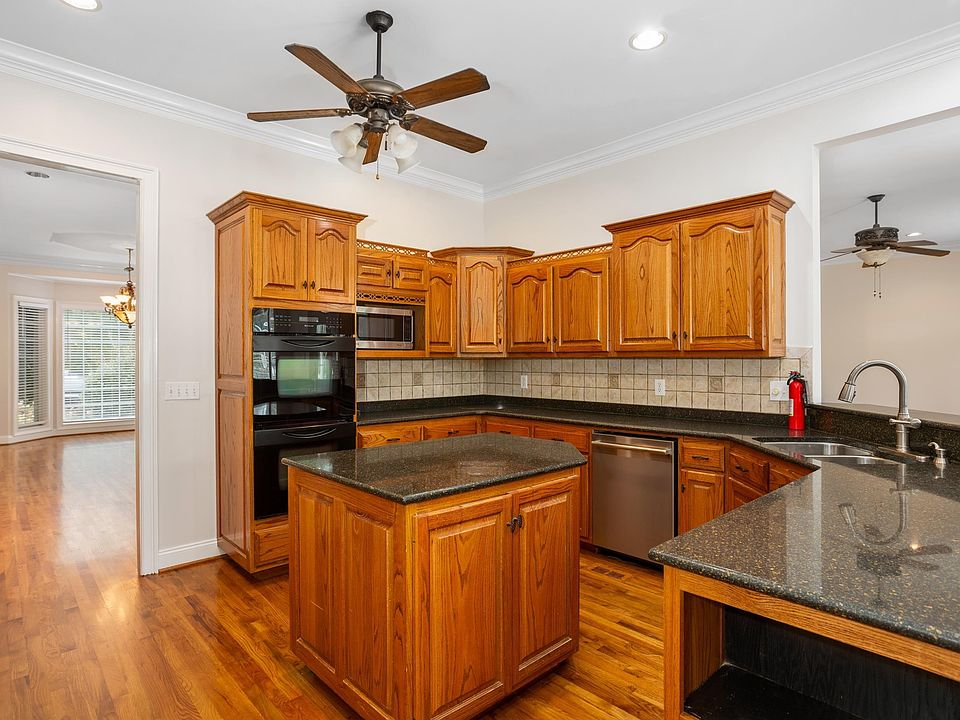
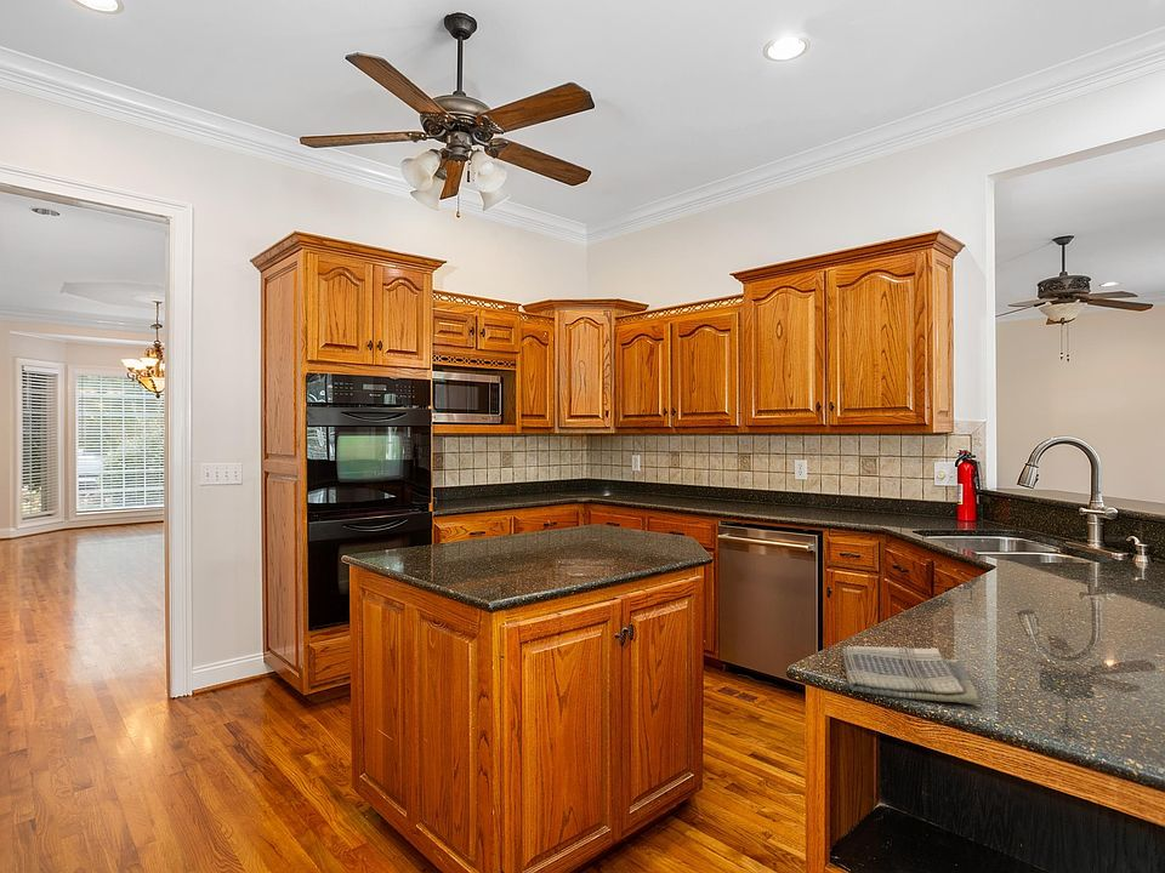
+ dish towel [841,645,979,706]
